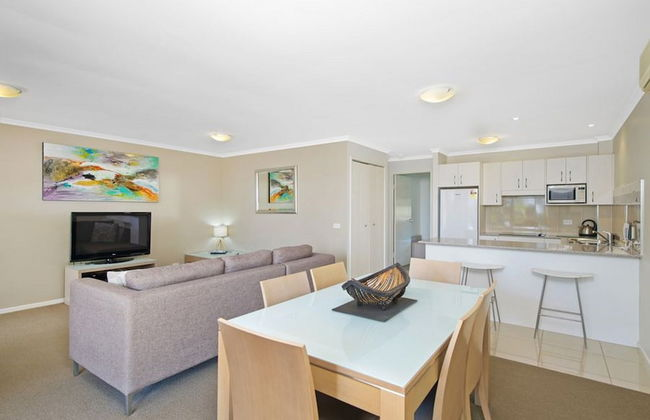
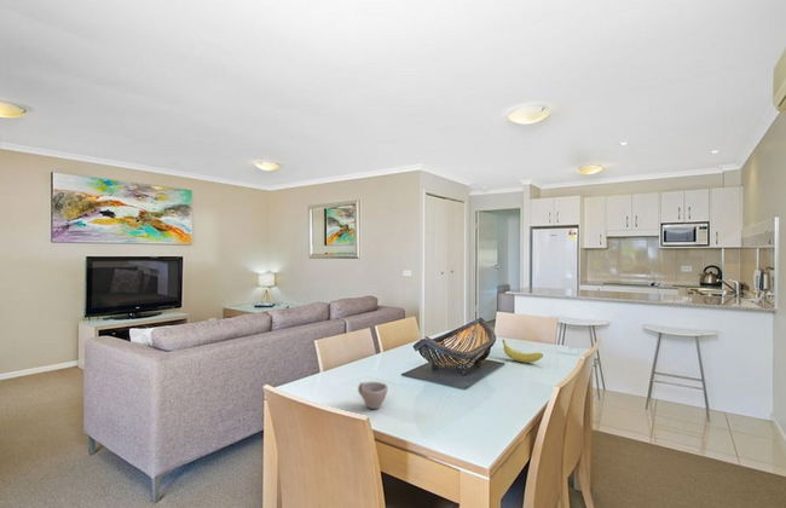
+ cup [357,381,389,410]
+ fruit [502,339,544,364]
